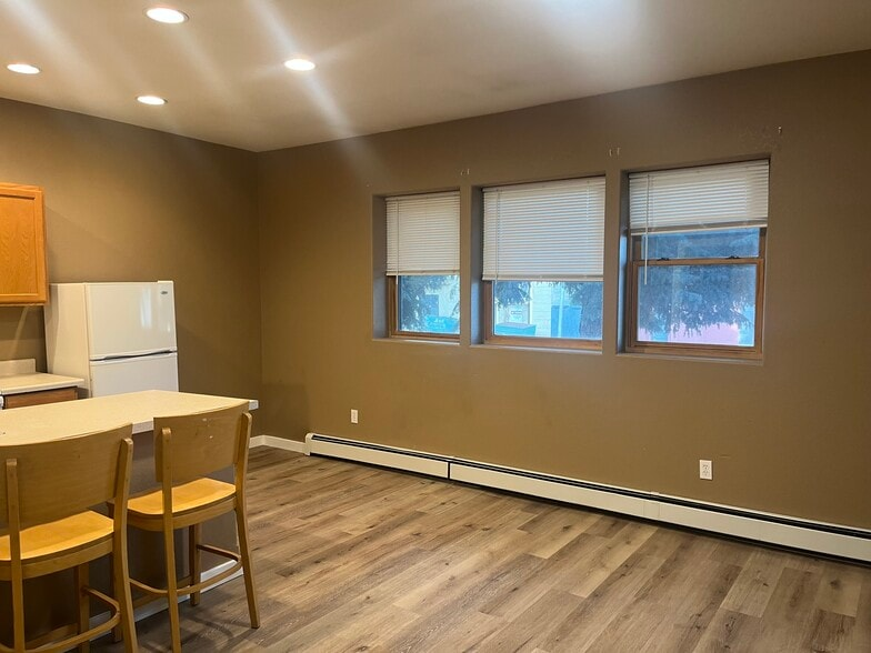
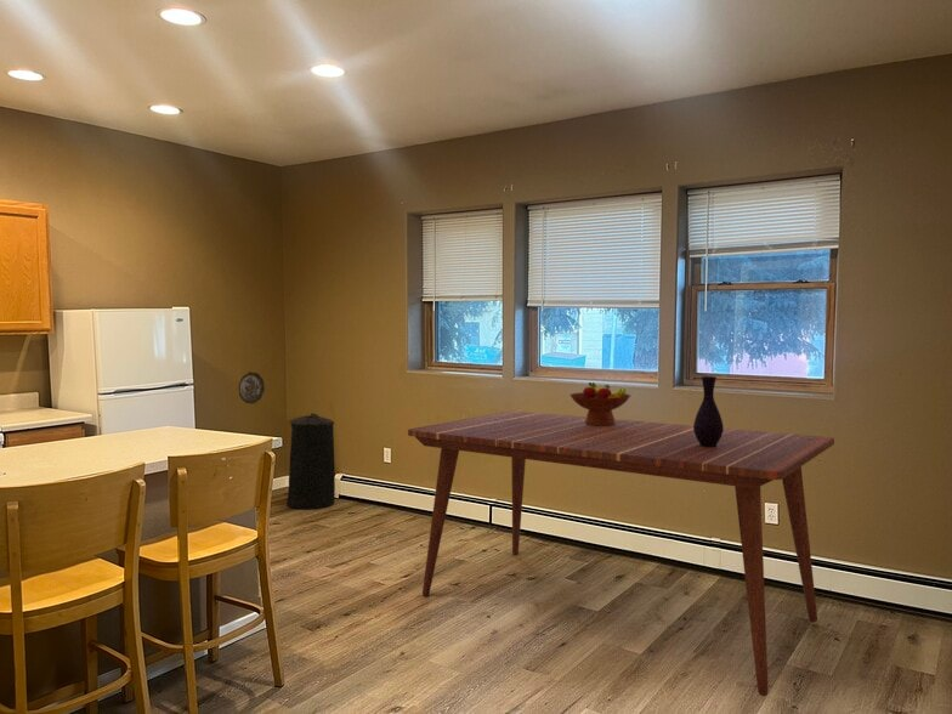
+ dining table [407,409,835,697]
+ decorative plate [238,370,266,404]
+ vase [692,375,725,447]
+ trash can [285,412,336,510]
+ fruit bowl [568,381,633,425]
